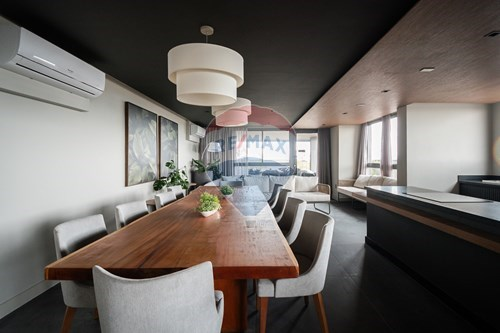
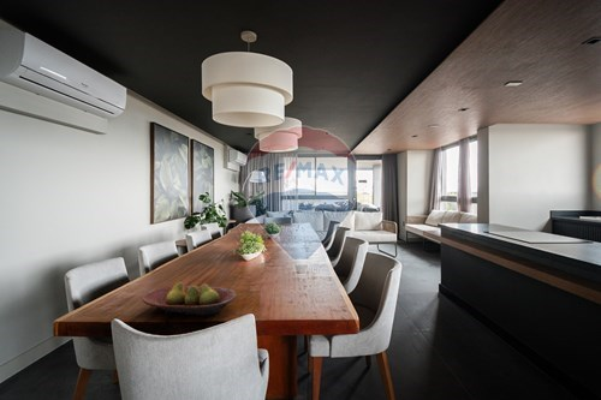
+ fruit bowl [142,281,238,317]
